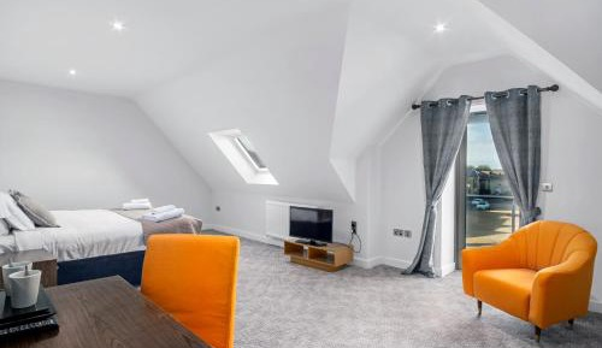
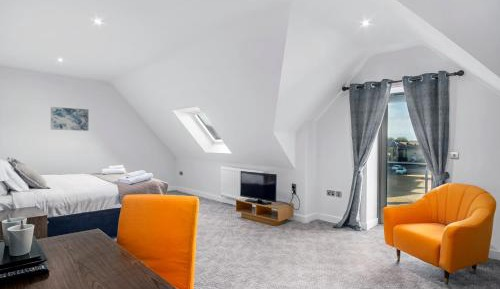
+ wall art [50,106,89,132]
